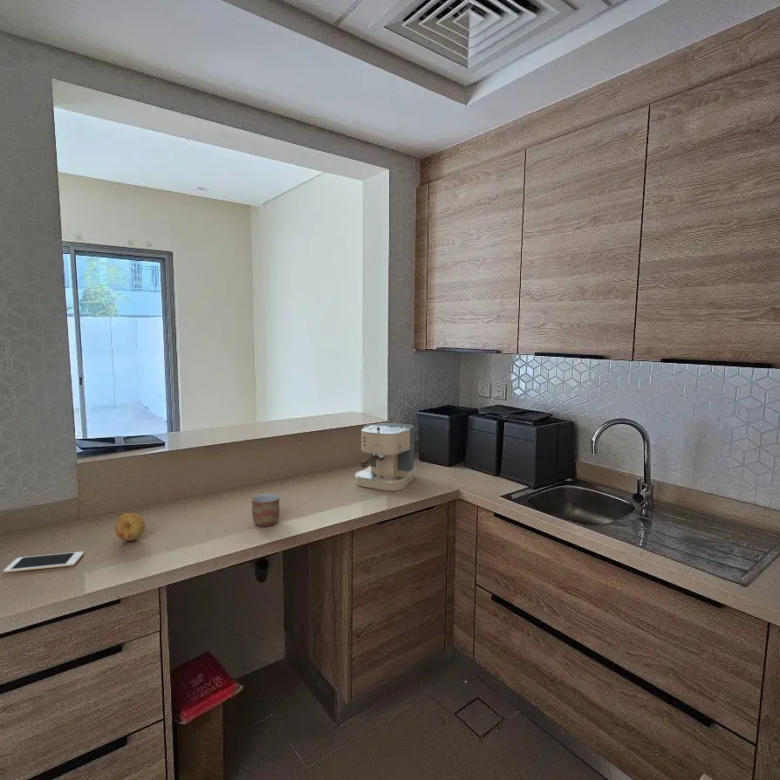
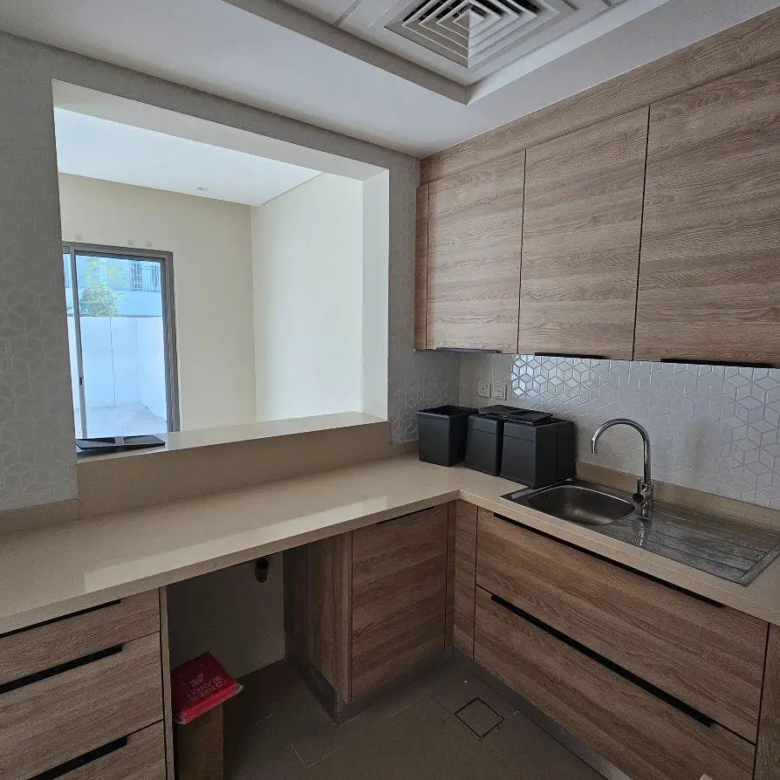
- cell phone [3,551,85,574]
- coffee maker [354,422,416,492]
- mug [250,492,281,527]
- fruit [114,512,146,542]
